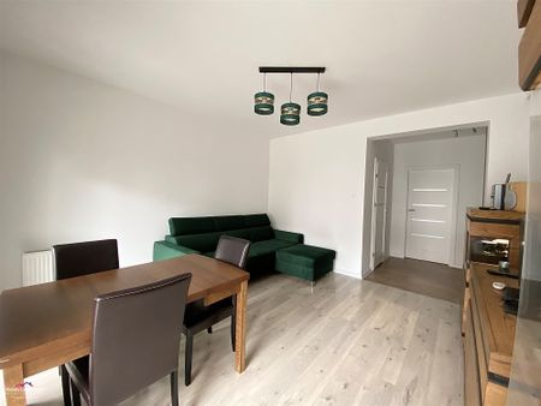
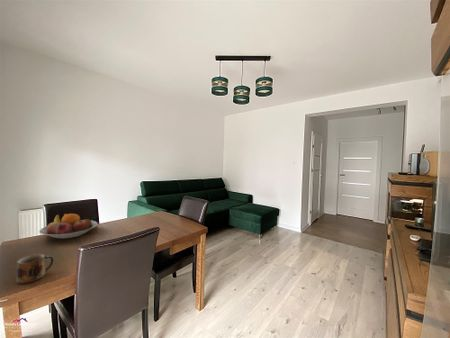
+ fruit bowl [38,213,99,240]
+ mug [16,253,54,285]
